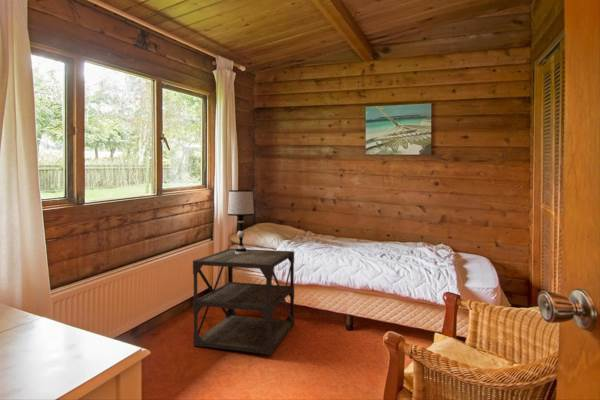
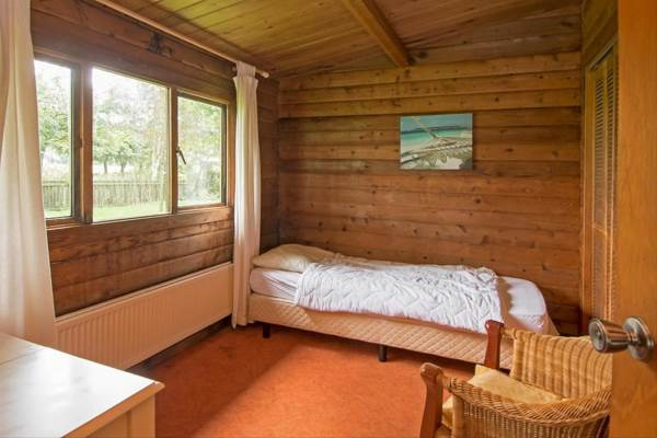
- table lamp [227,189,255,255]
- side table [192,247,295,356]
